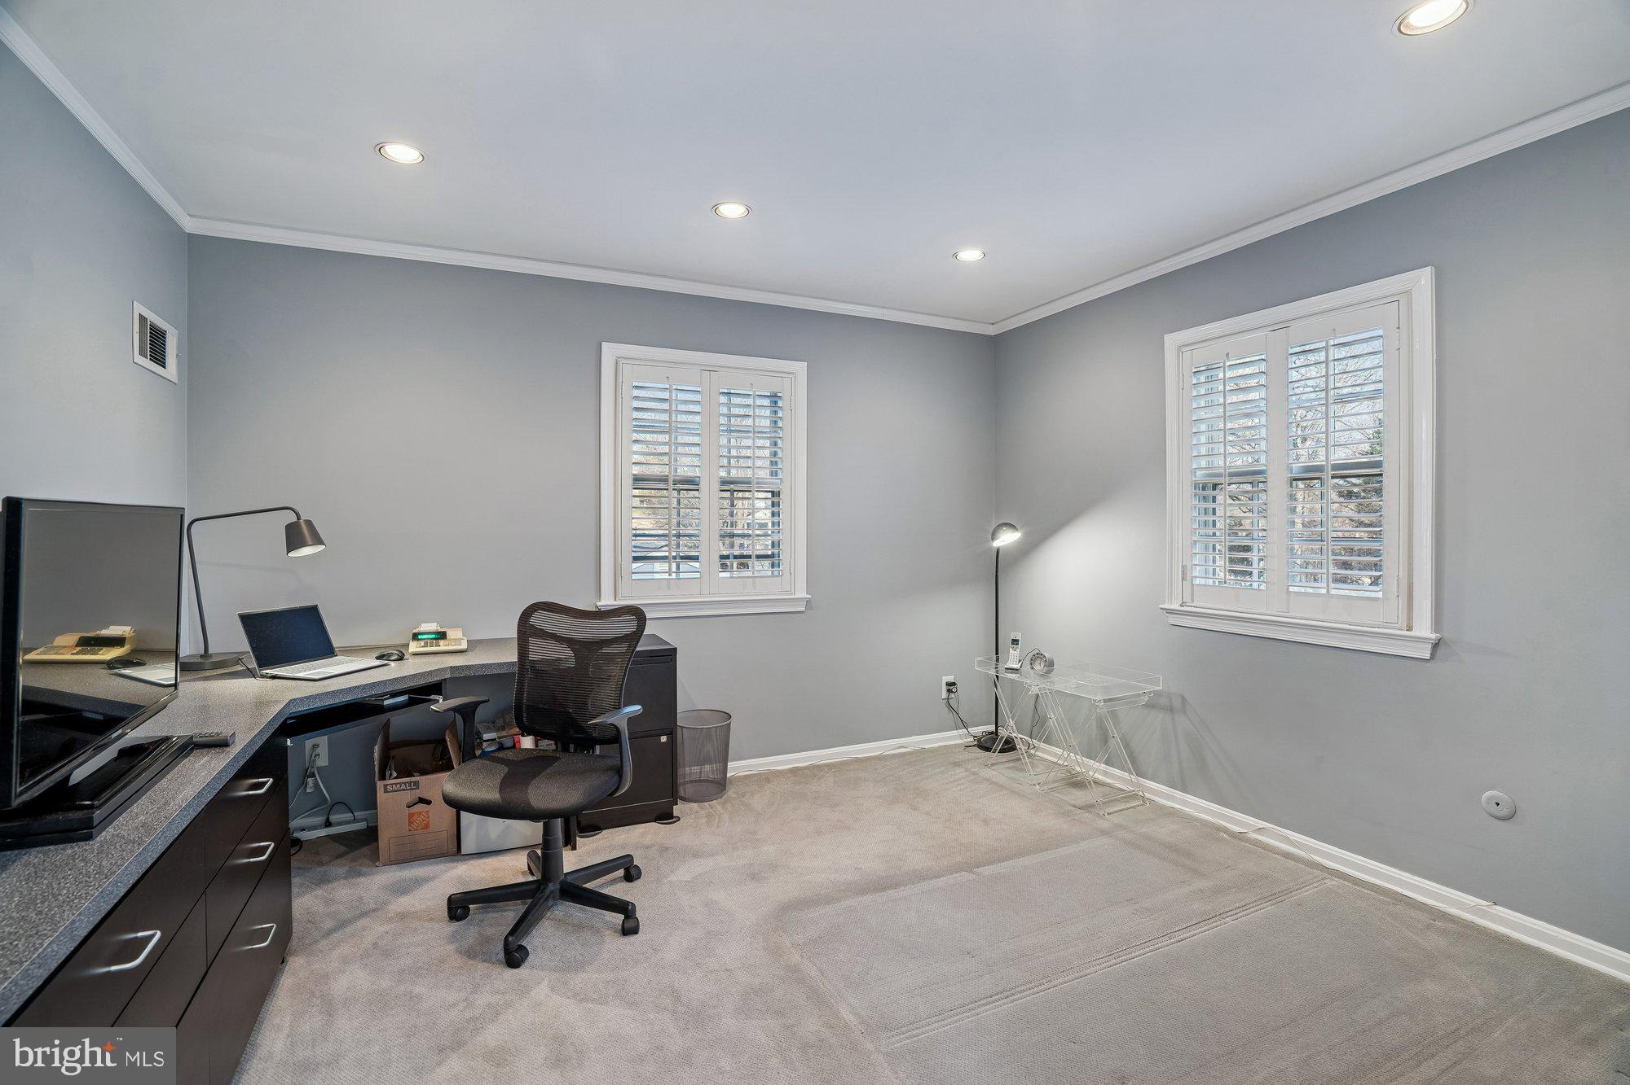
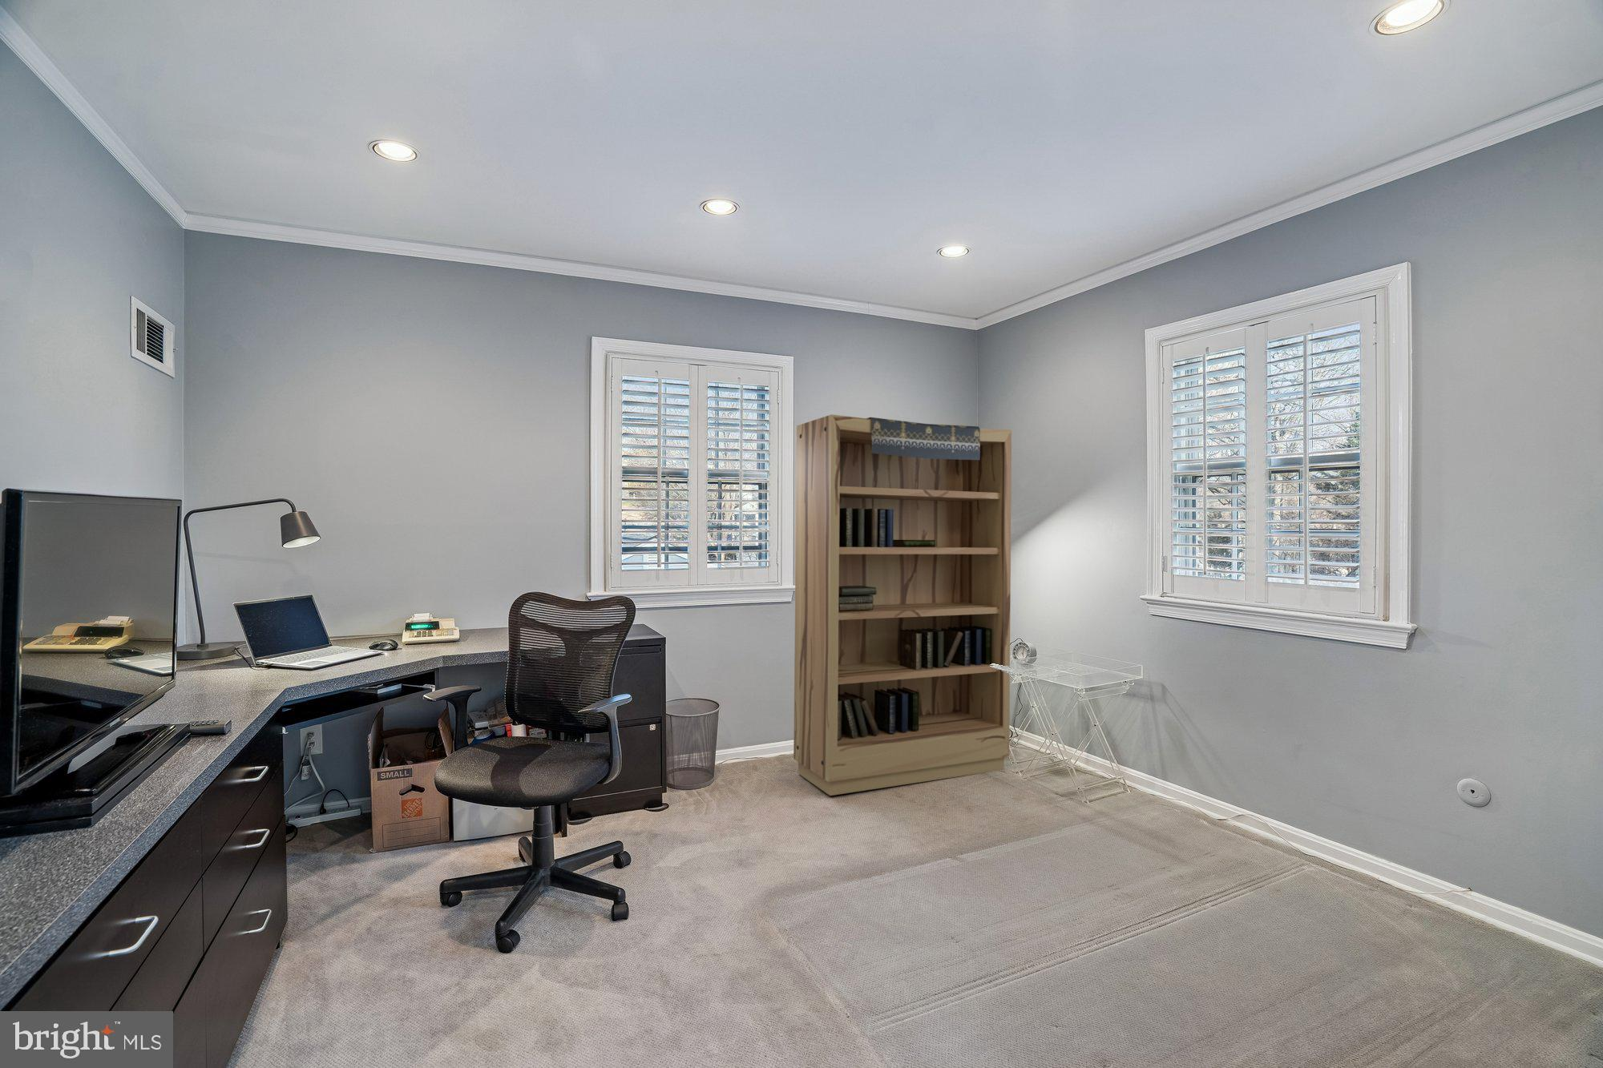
+ bookshelf [793,414,1012,796]
